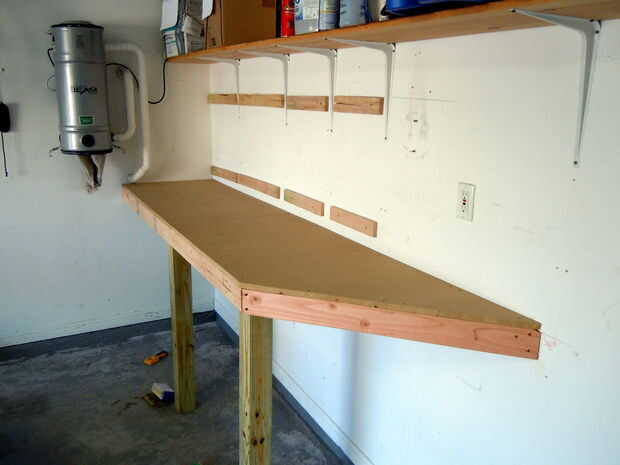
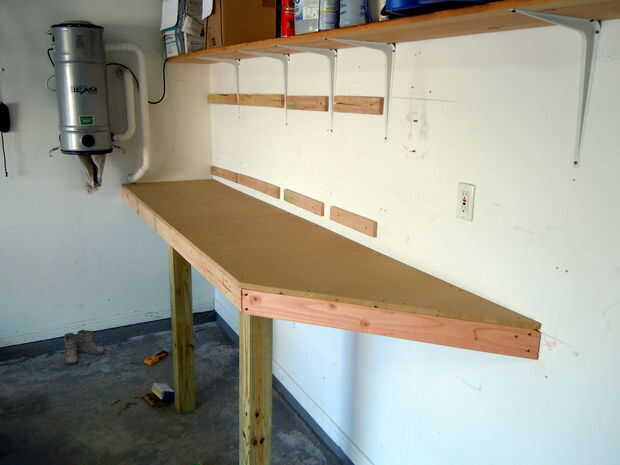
+ boots [57,329,106,365]
